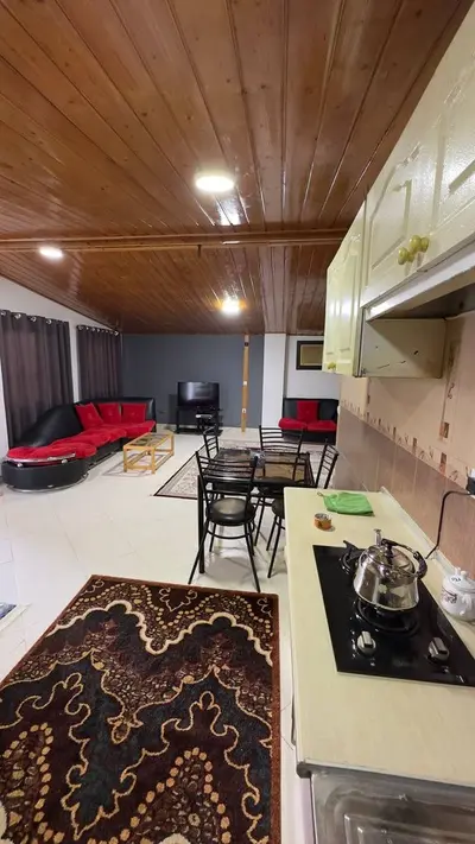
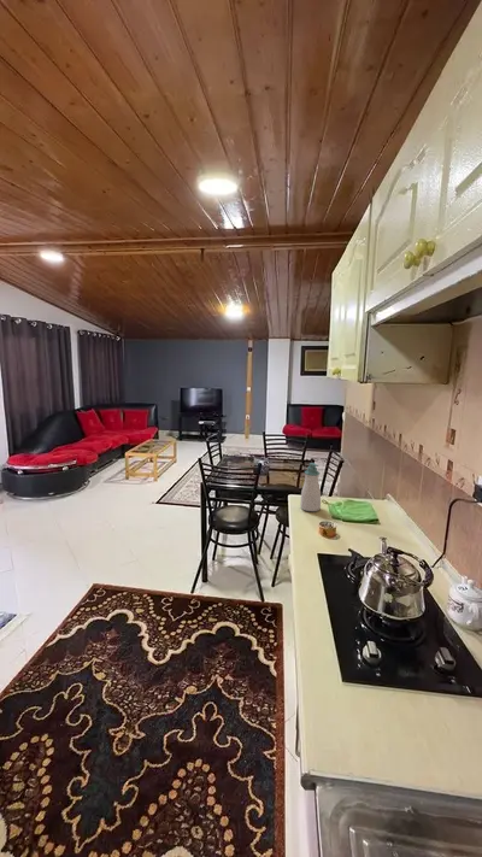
+ soap bottle [299,462,322,512]
